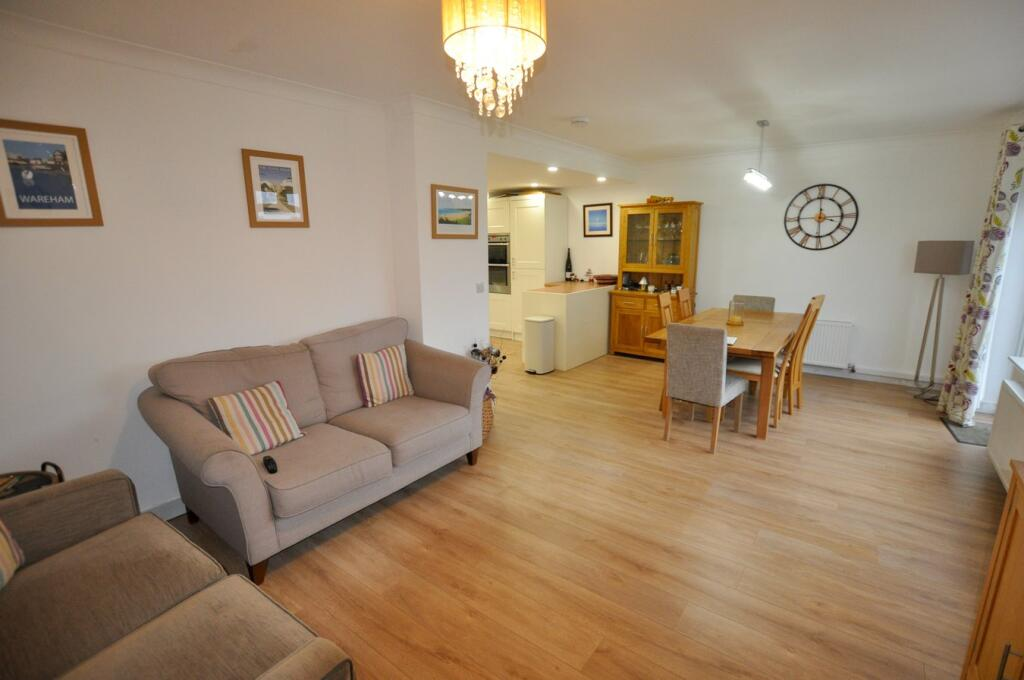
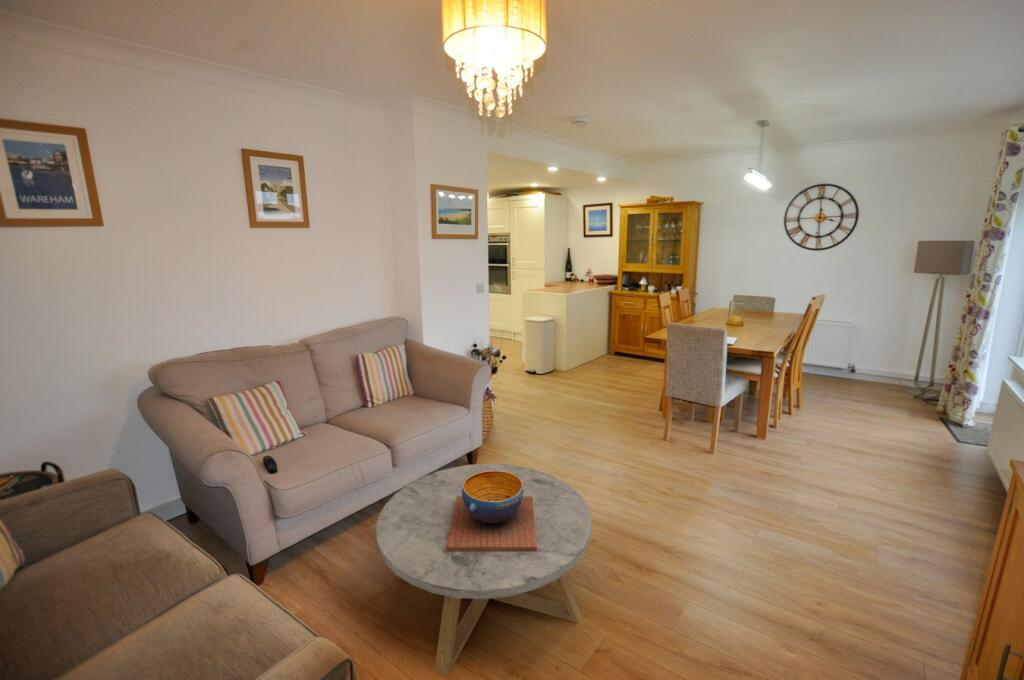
+ coffee table [375,463,593,677]
+ decorative bowl [446,471,537,552]
